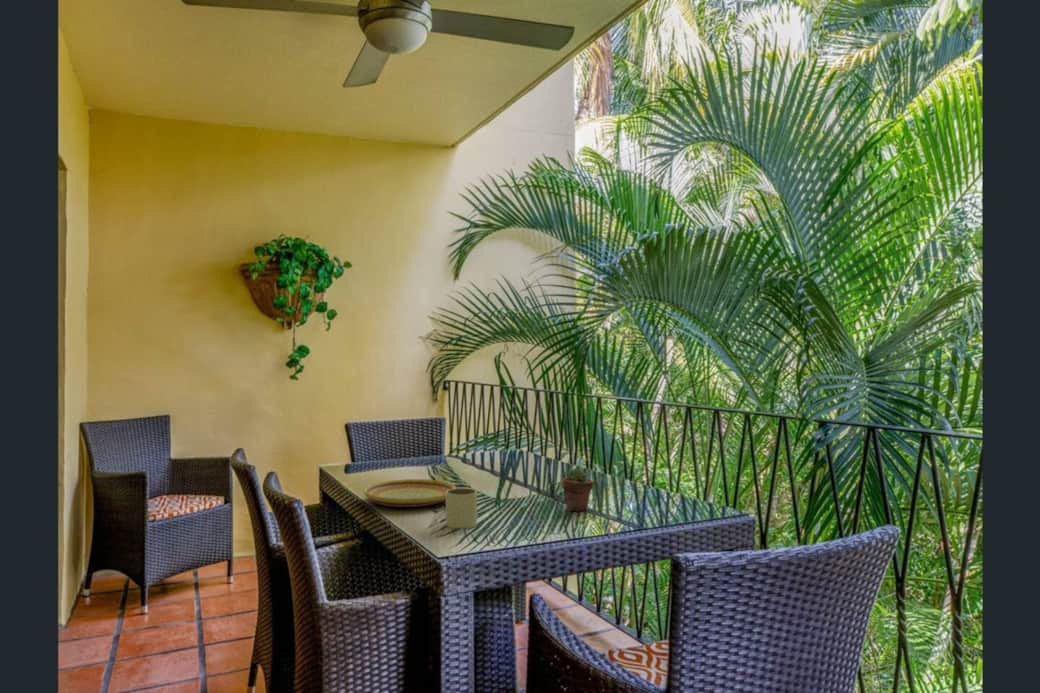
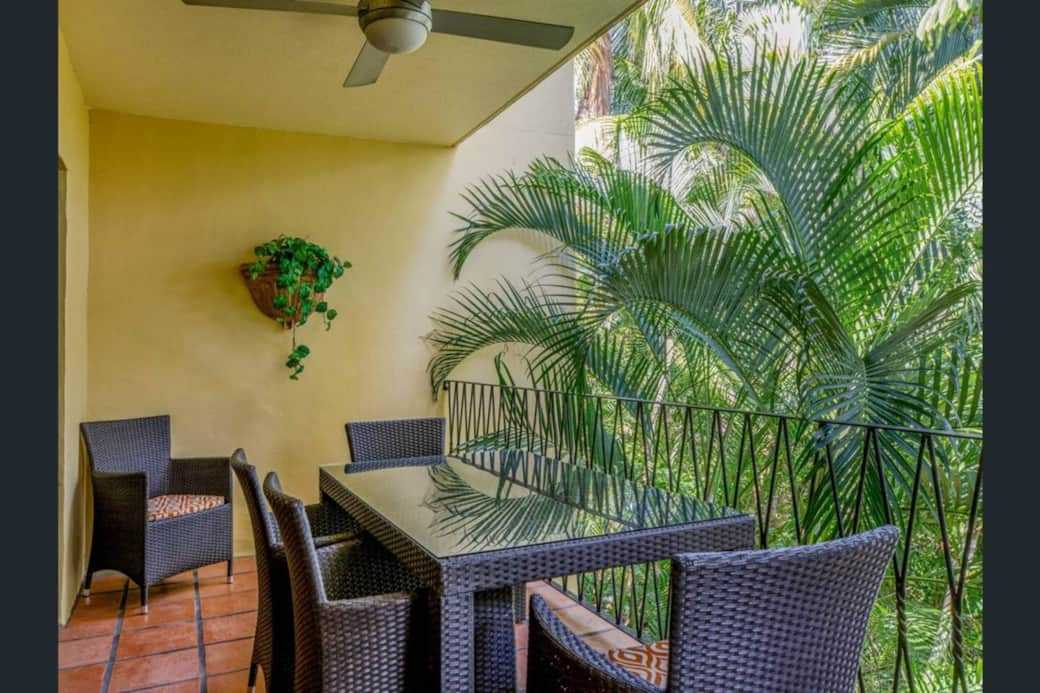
- potted succulent [561,467,595,512]
- mug [445,487,478,529]
- plate [363,478,457,508]
